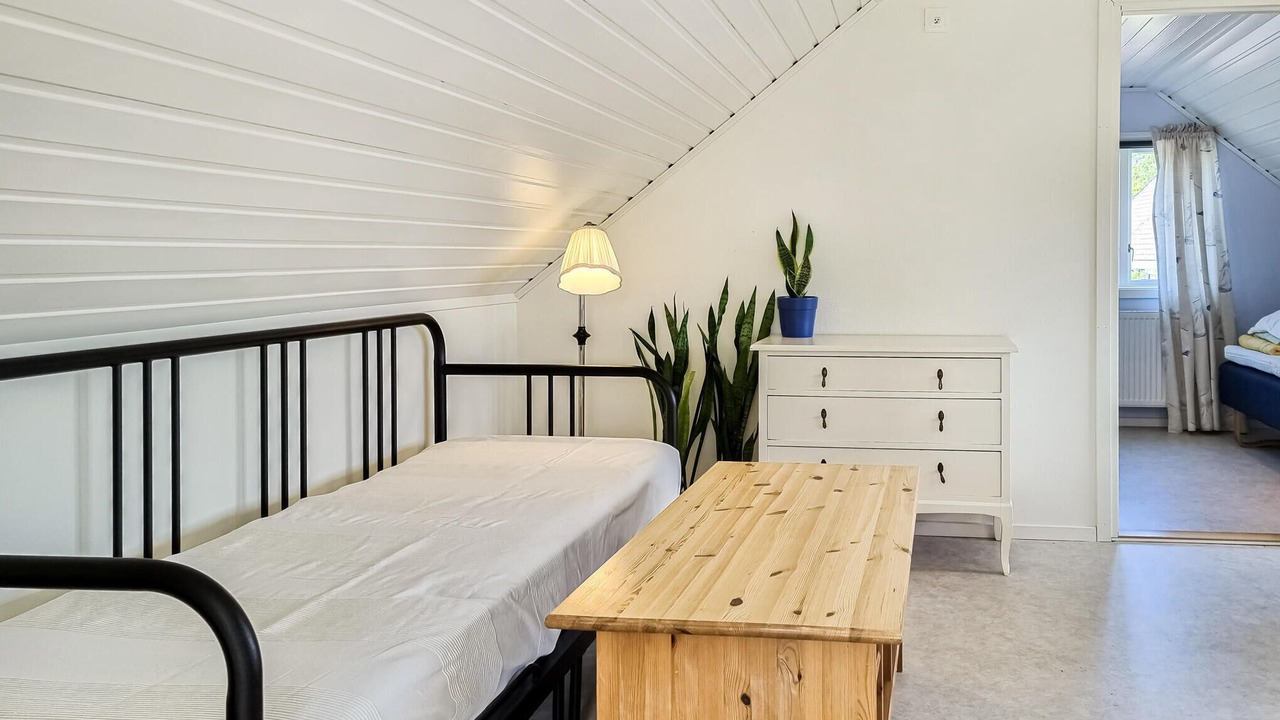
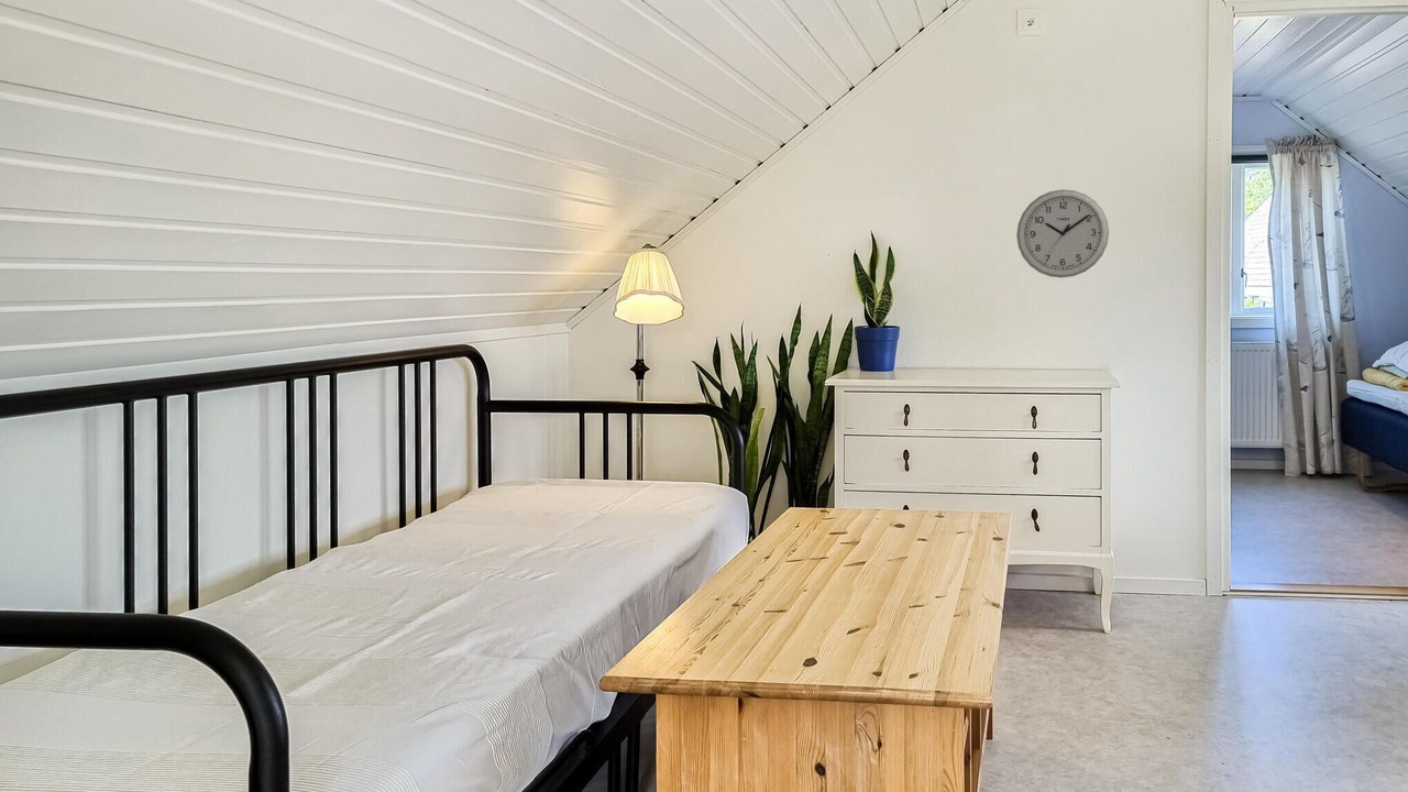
+ wall clock [1015,188,1110,279]
